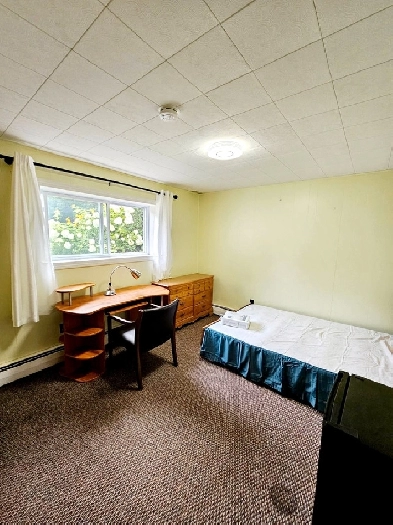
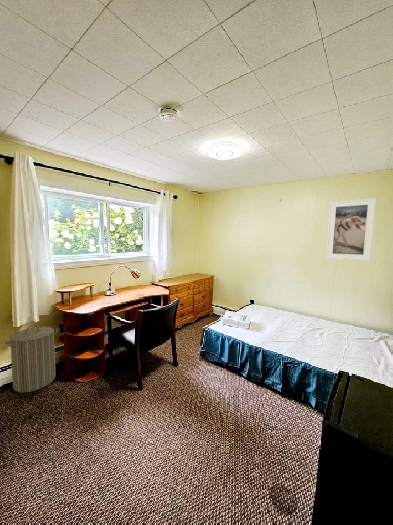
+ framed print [325,197,377,262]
+ laundry hamper [4,324,59,394]
